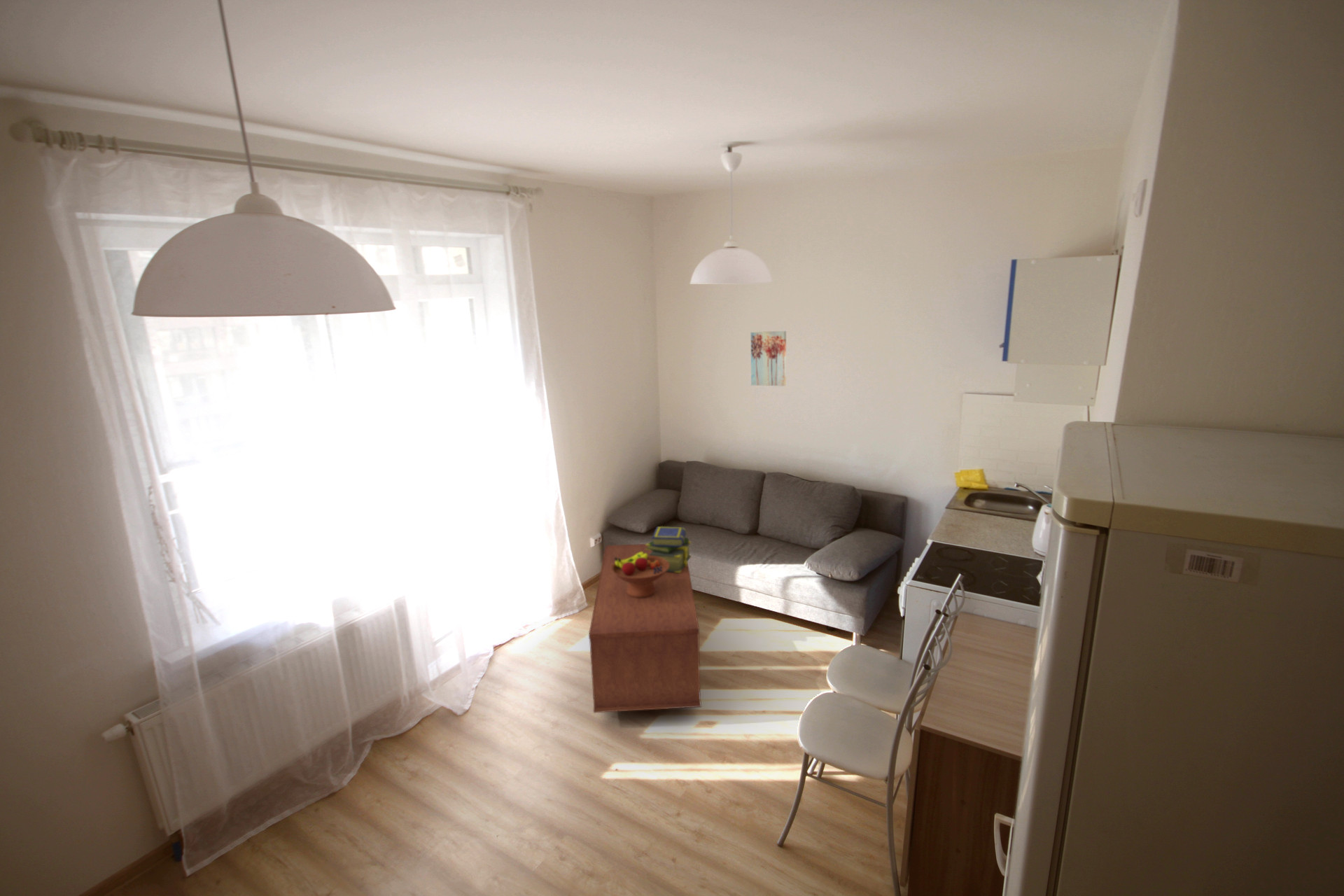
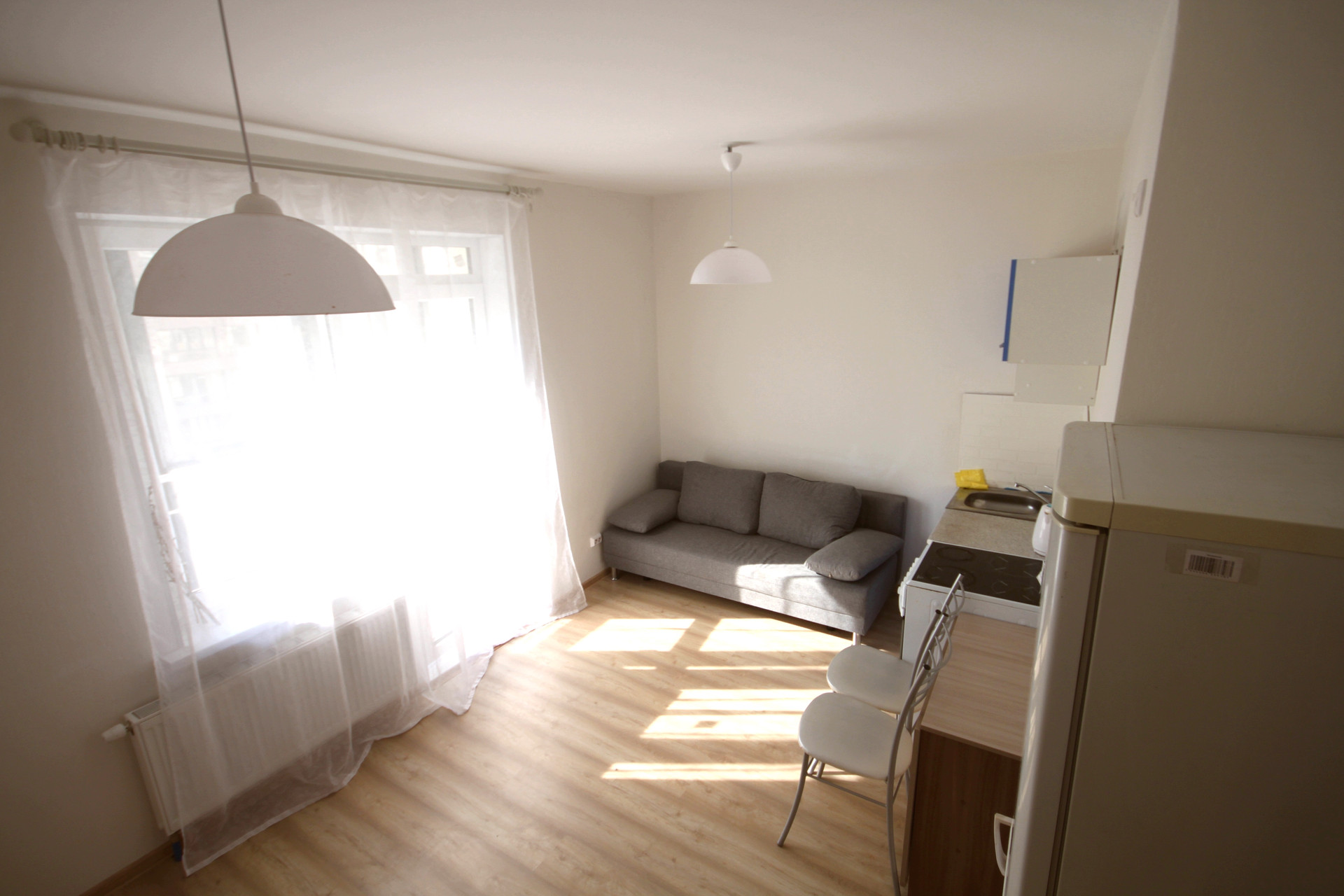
- fruit bowl [611,552,669,598]
- coffee table [588,543,702,713]
- stack of books [645,526,692,573]
- wall art [750,330,787,386]
